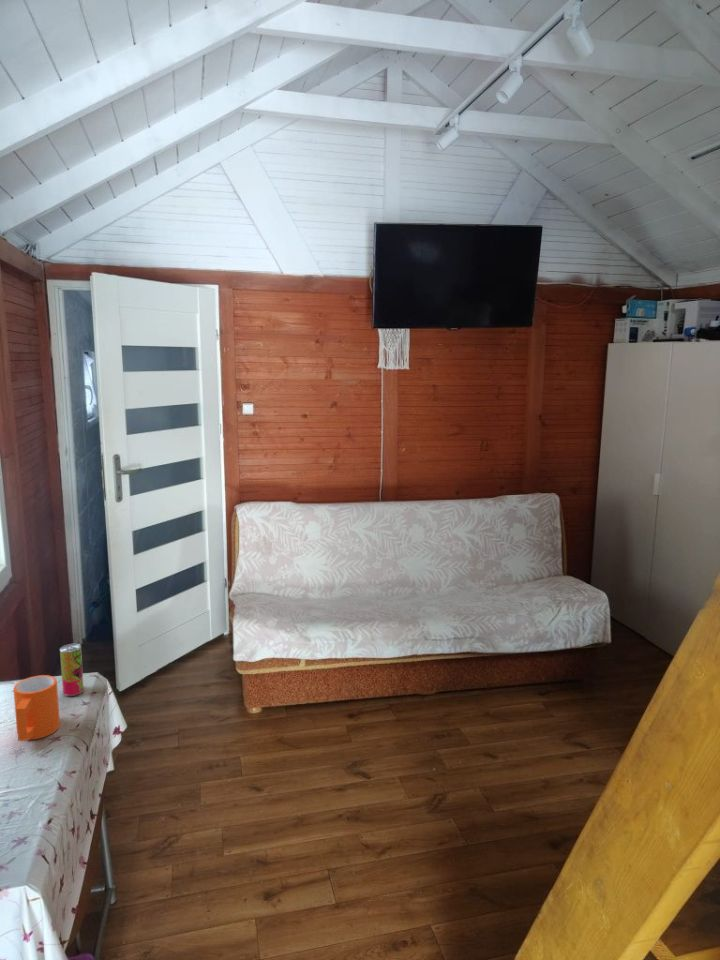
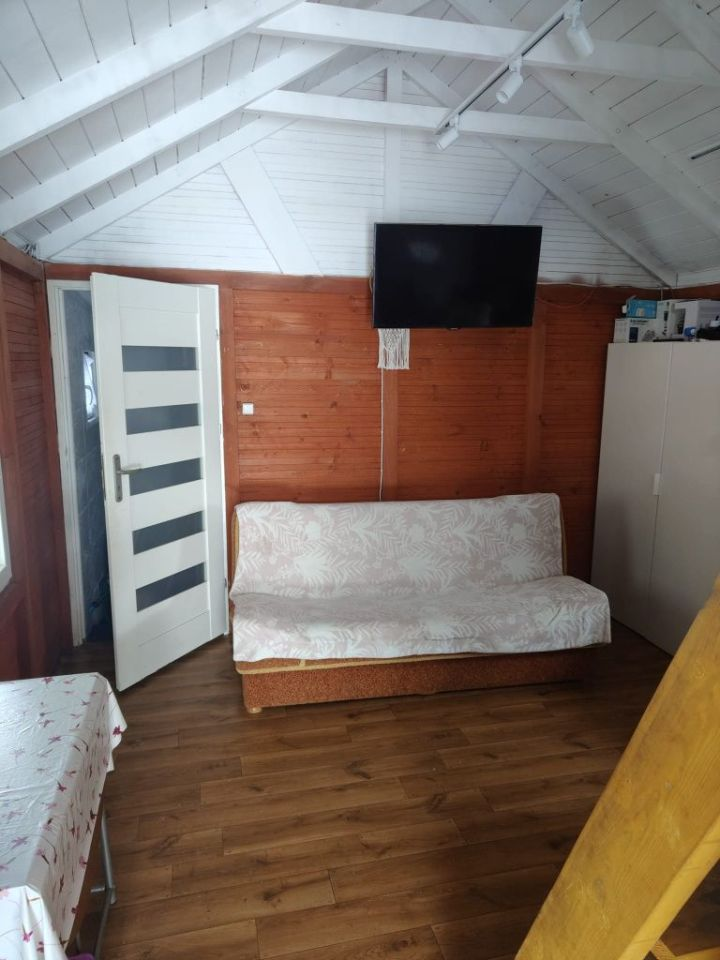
- mug [12,674,61,742]
- beverage can [59,643,85,697]
